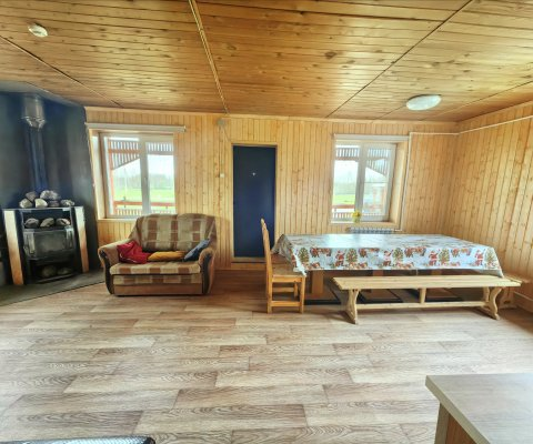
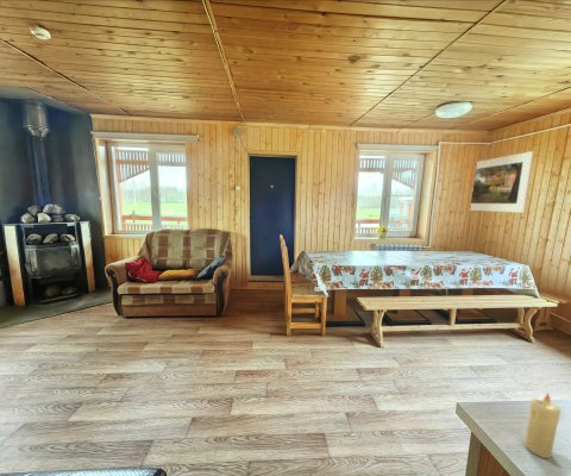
+ candle [523,392,561,459]
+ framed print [469,150,535,214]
